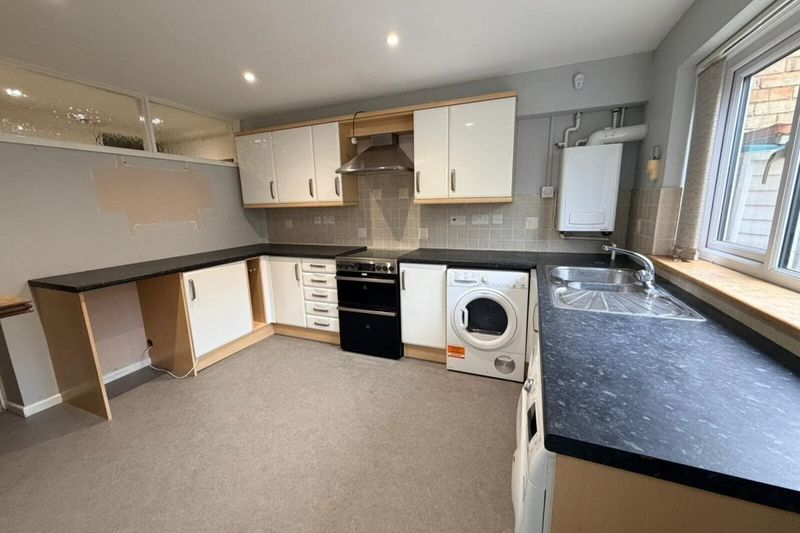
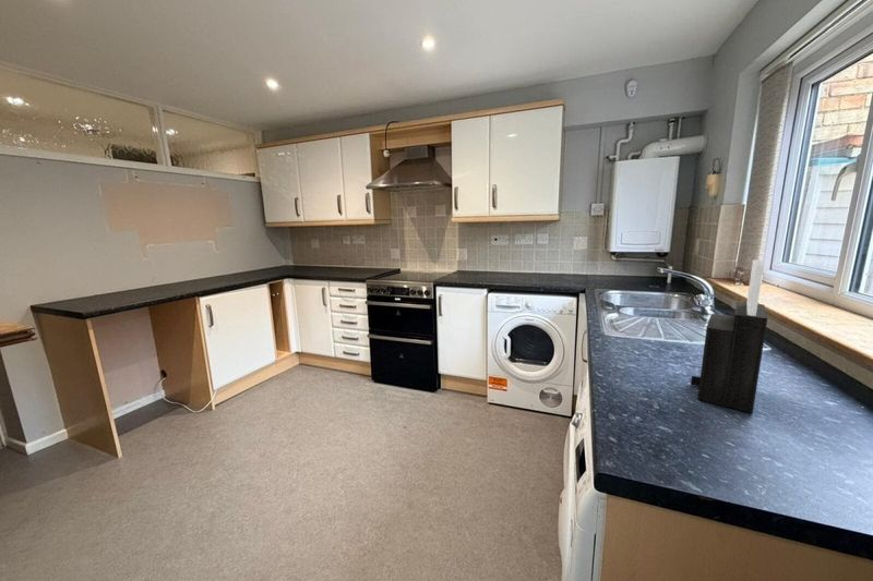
+ knife block [690,258,768,414]
